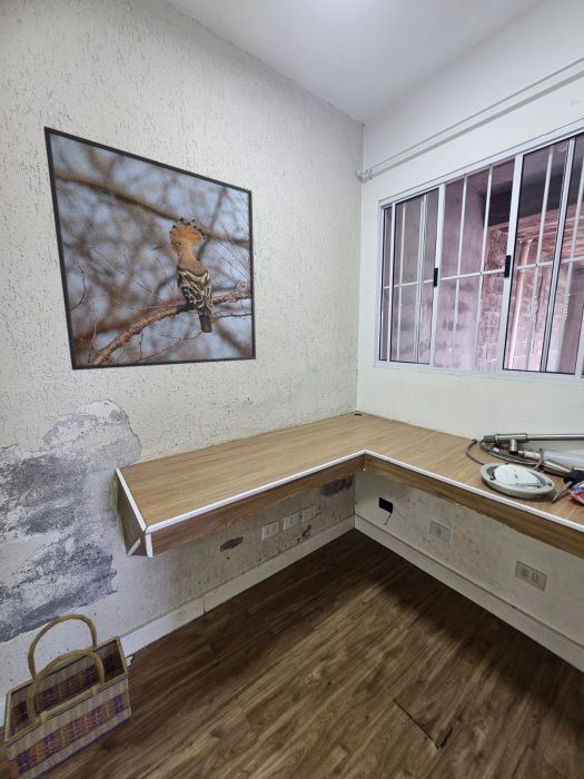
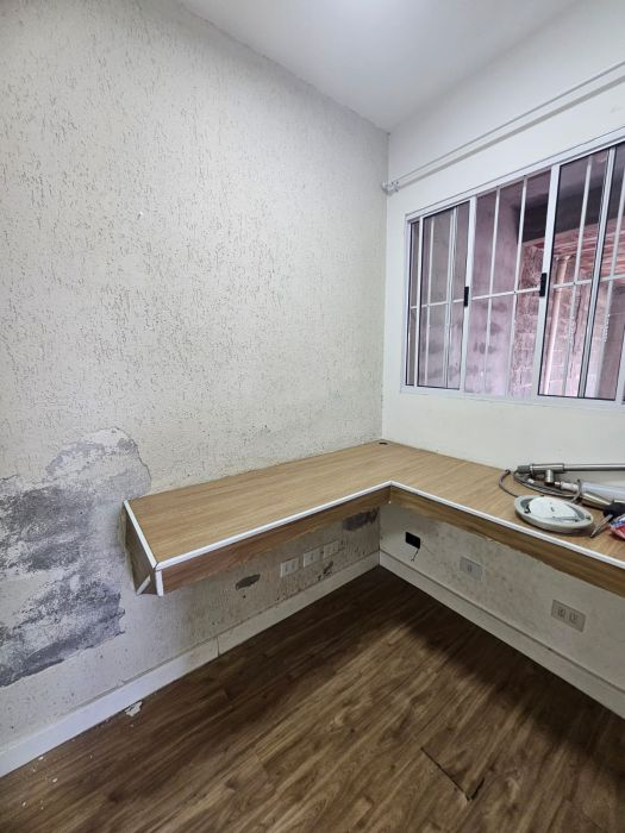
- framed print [42,126,257,372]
- basket [1,613,132,779]
